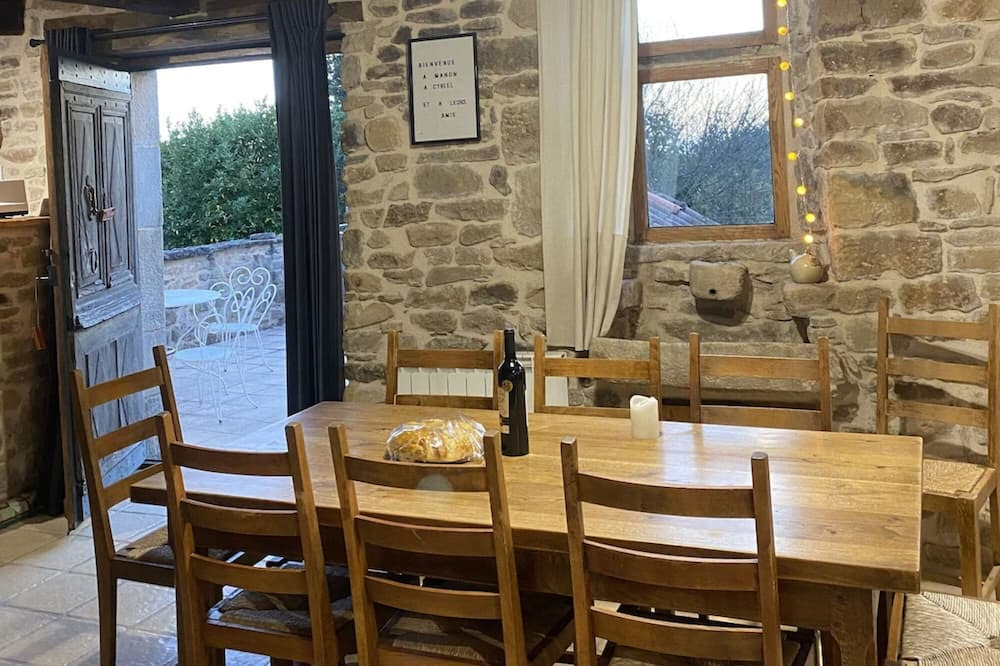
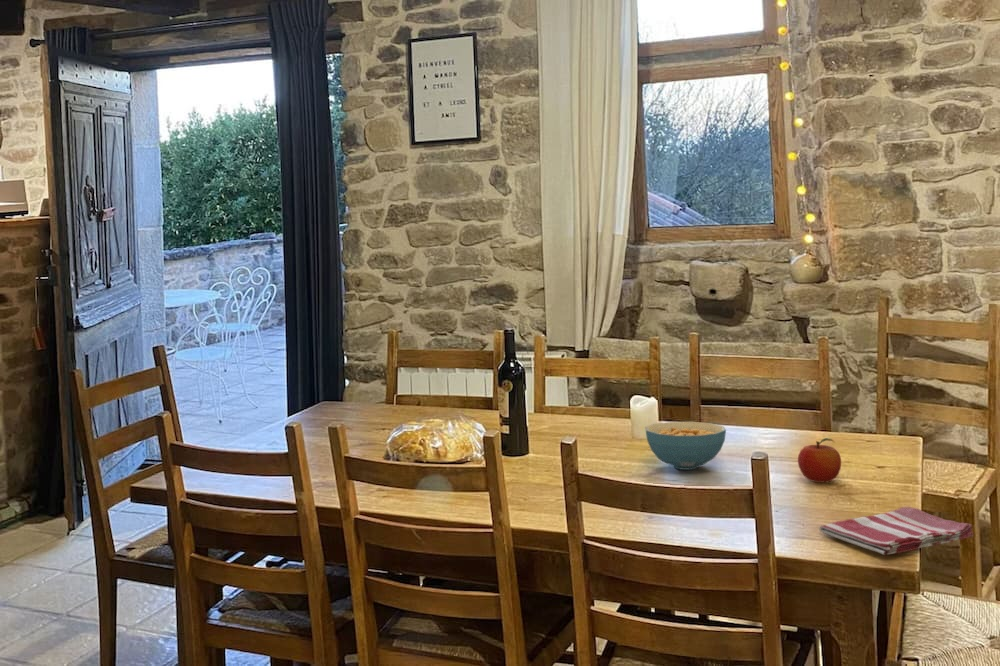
+ dish towel [818,506,974,556]
+ fruit [797,437,842,483]
+ cereal bowl [644,421,727,471]
